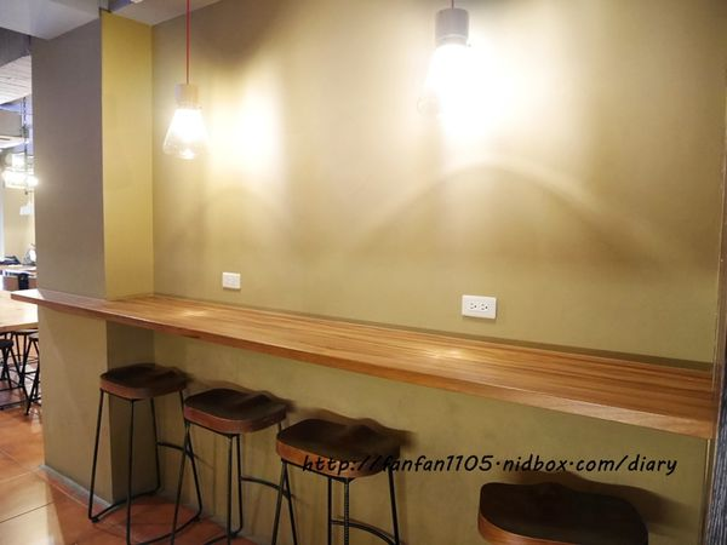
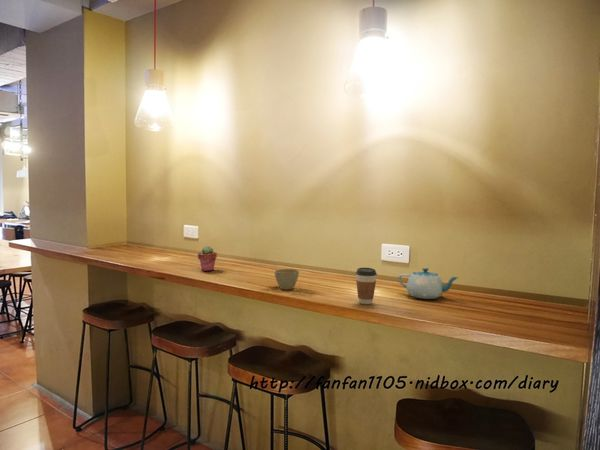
+ chinaware [397,267,460,300]
+ coffee cup [355,267,378,305]
+ flower pot [273,268,300,291]
+ potted succulent [197,245,218,272]
